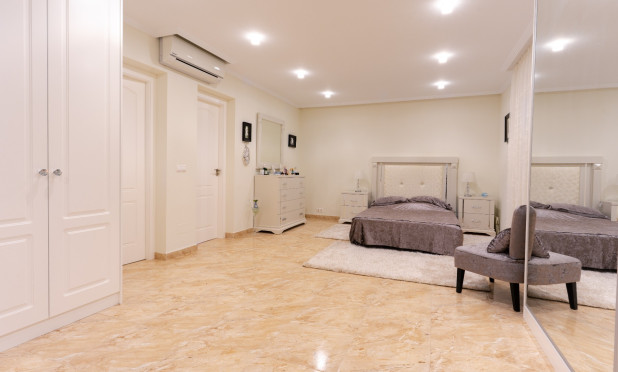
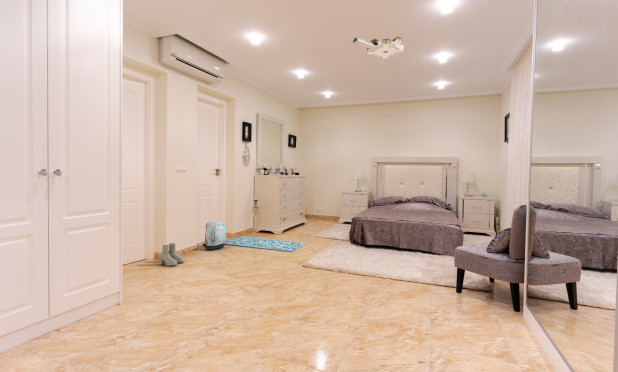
+ backpack [201,220,228,251]
+ rug [224,235,308,253]
+ boots [159,242,185,267]
+ architectural model [352,36,406,60]
